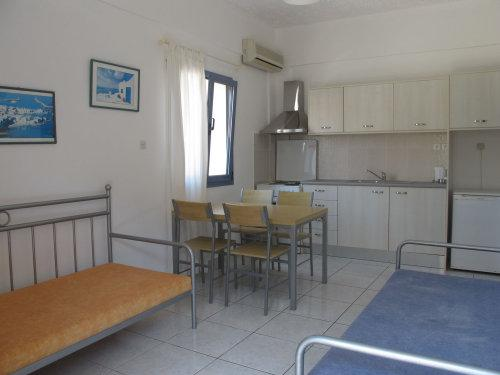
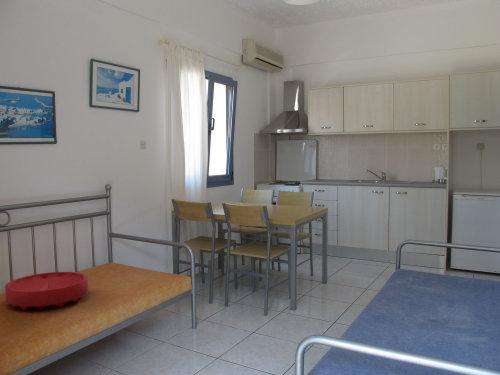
+ cushion [4,271,89,311]
